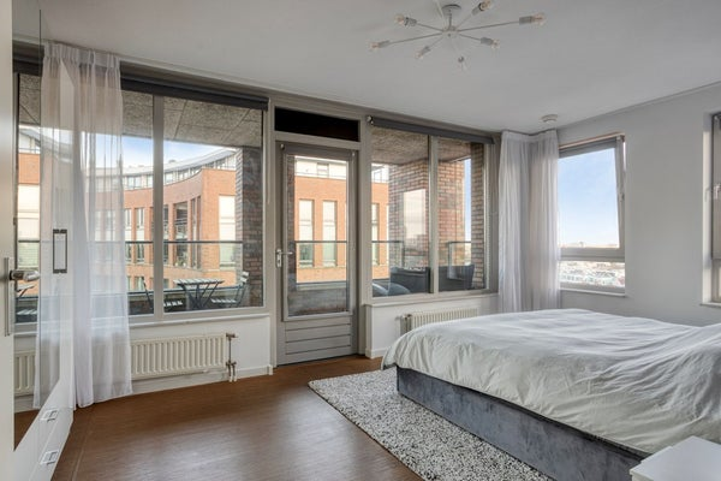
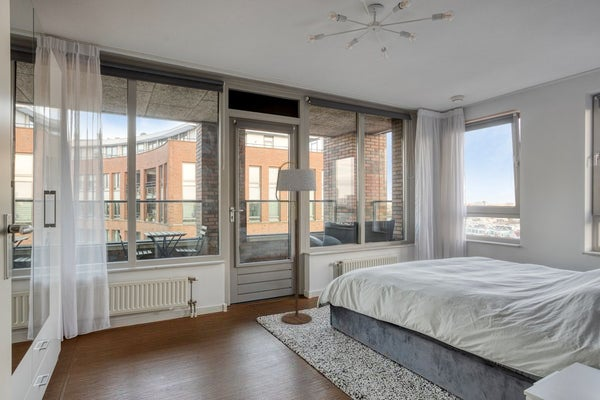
+ floor lamp [275,161,318,326]
